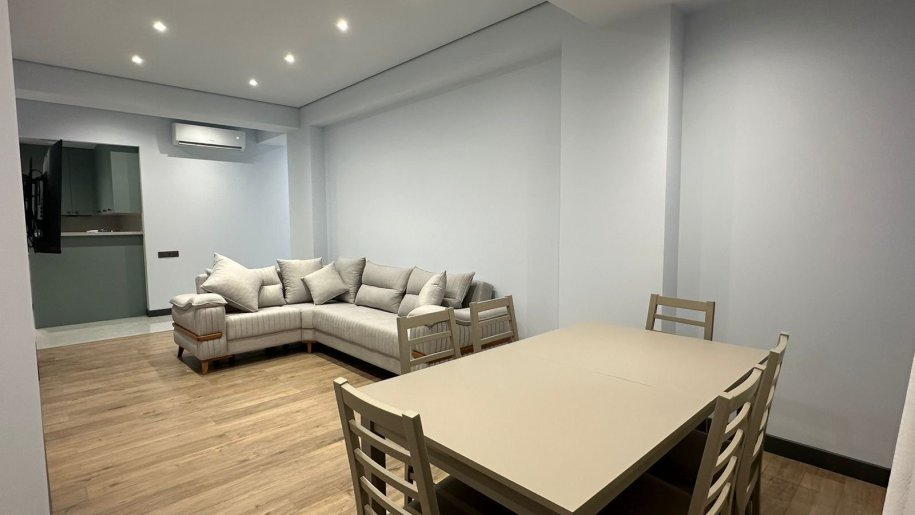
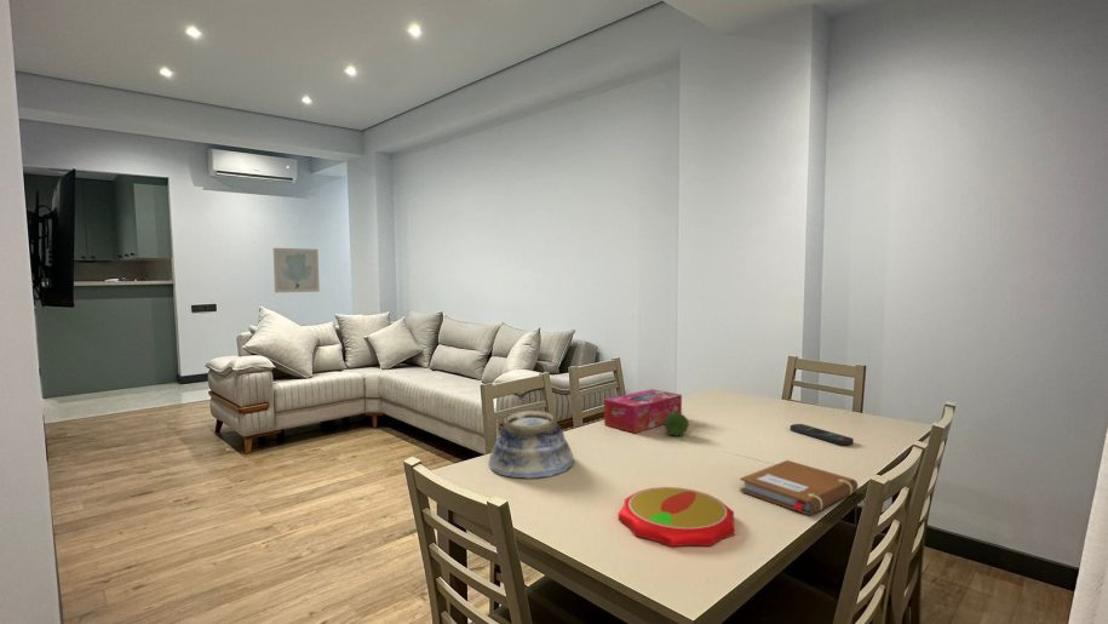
+ remote control [790,423,855,447]
+ wall art [272,247,321,294]
+ plate [618,486,736,548]
+ bowl [488,410,574,480]
+ tissue box [603,388,683,434]
+ fruit [662,413,690,436]
+ notebook [739,459,859,516]
